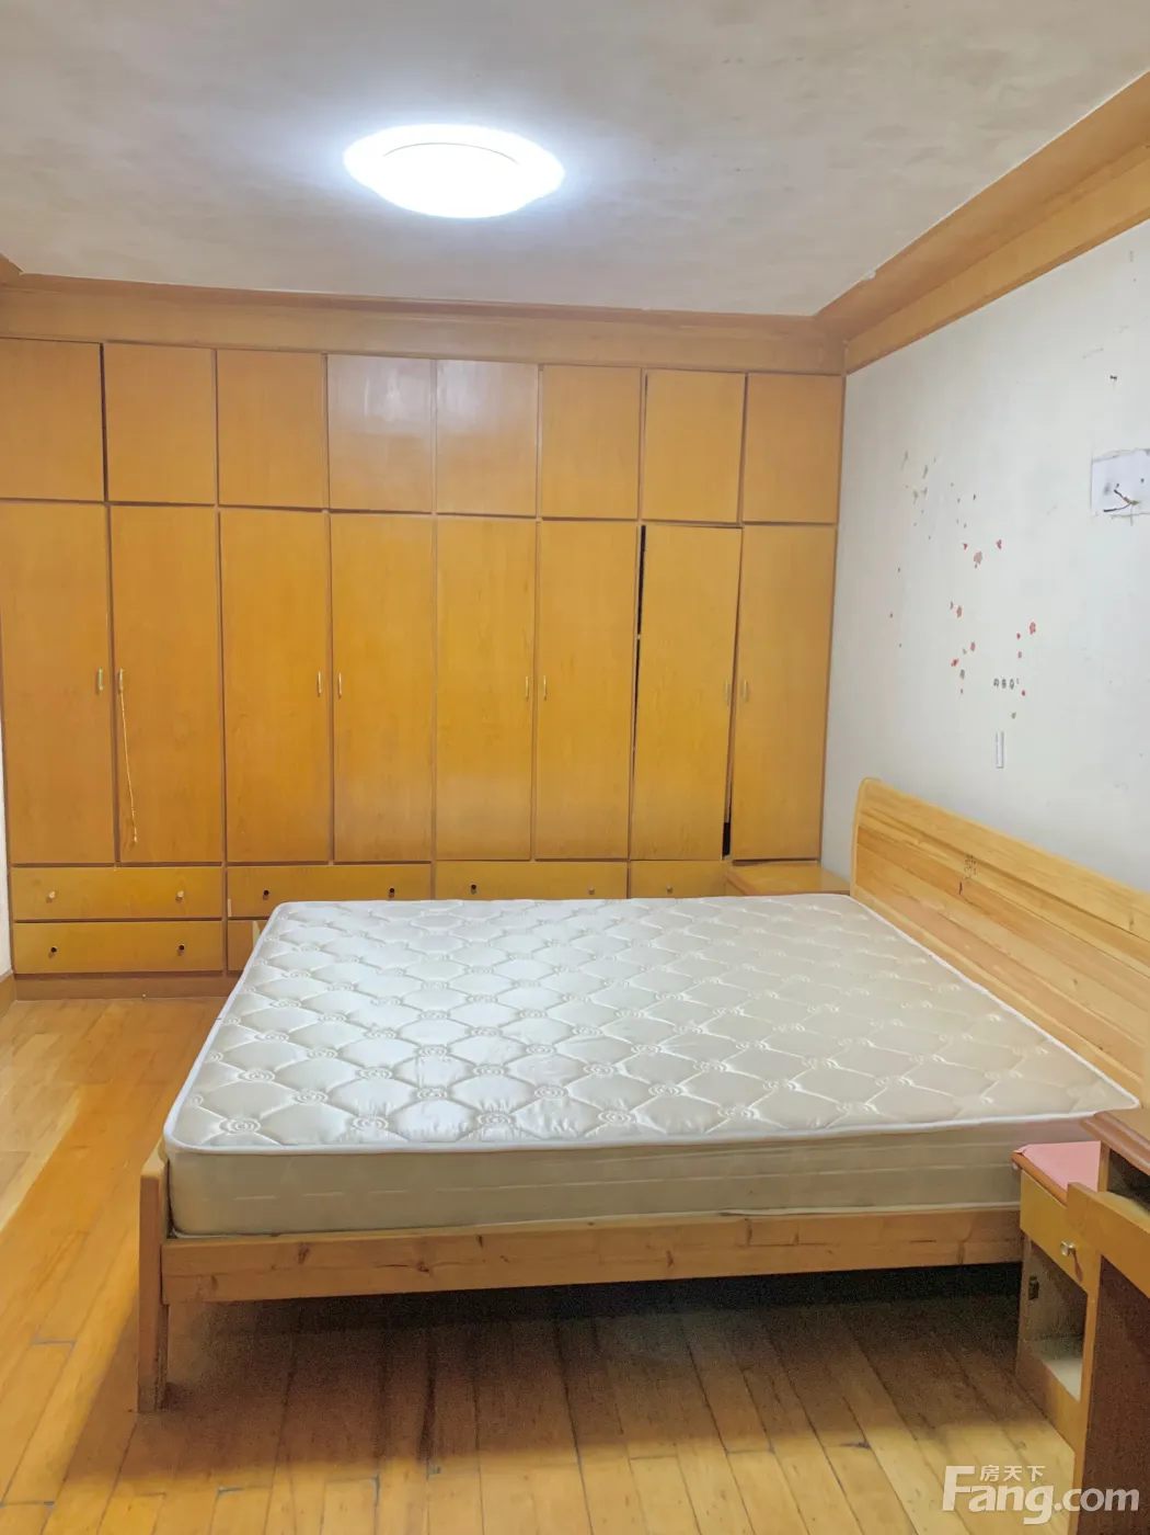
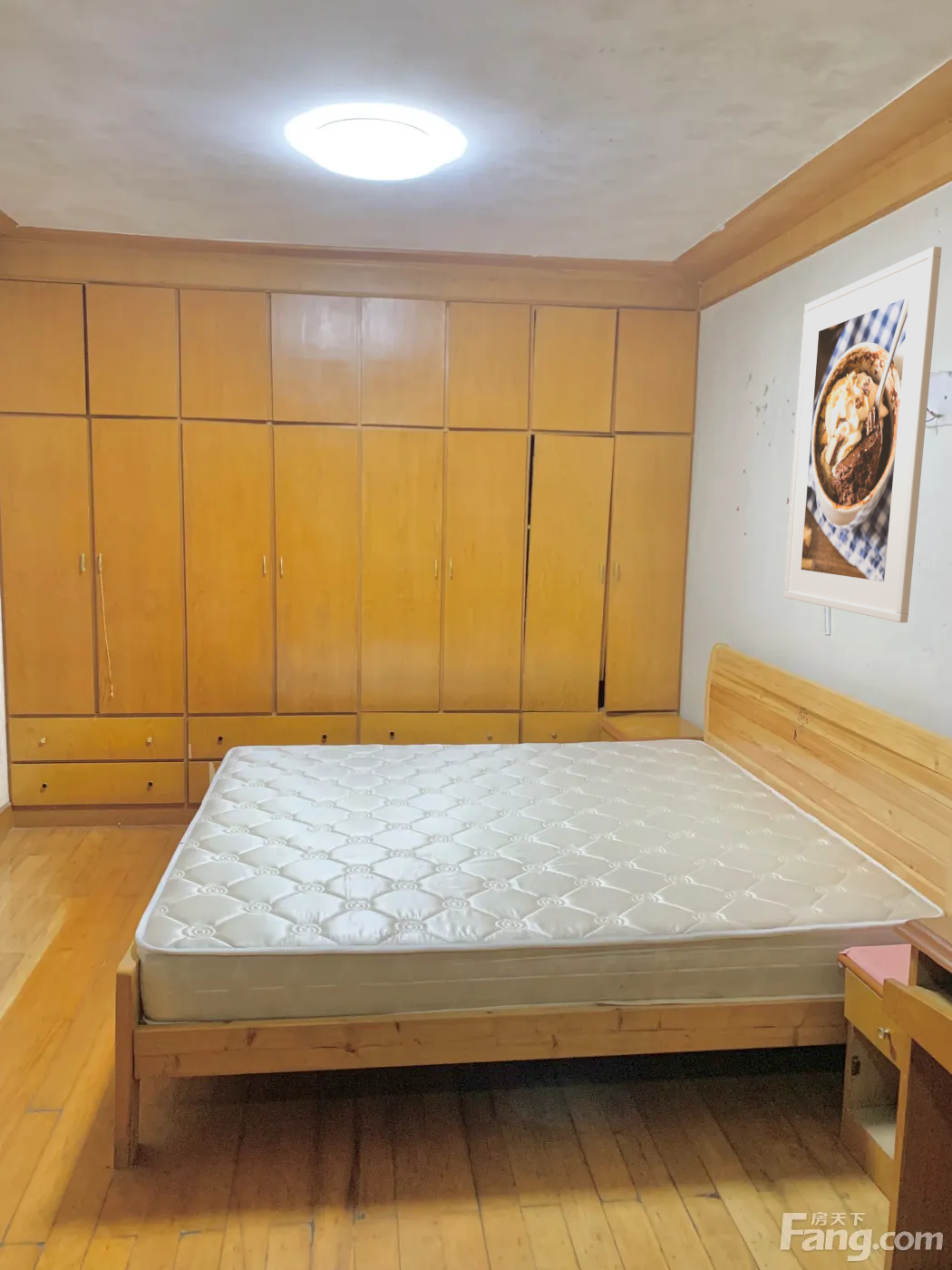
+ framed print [782,246,942,623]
